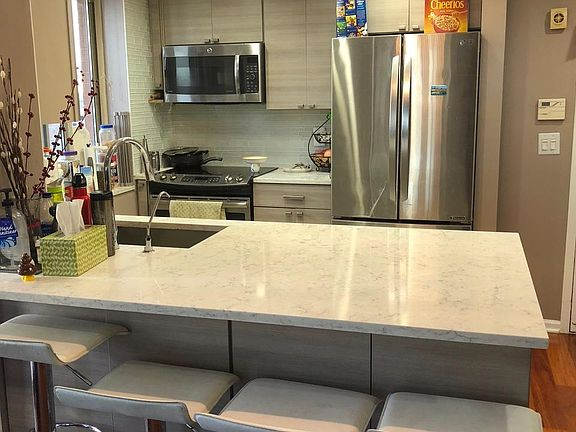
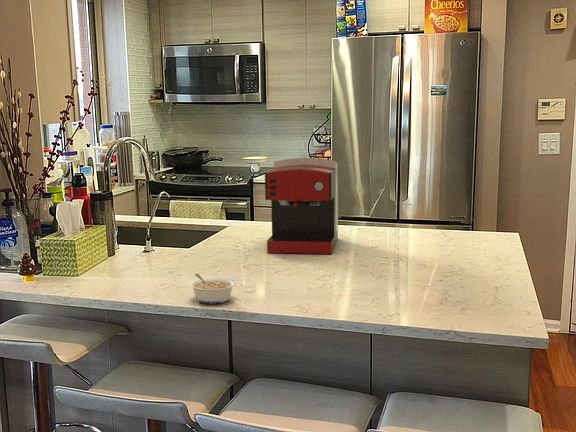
+ coffee maker [264,156,339,255]
+ legume [189,273,237,304]
